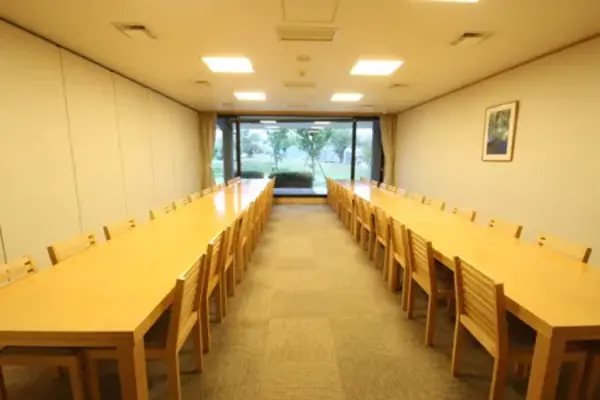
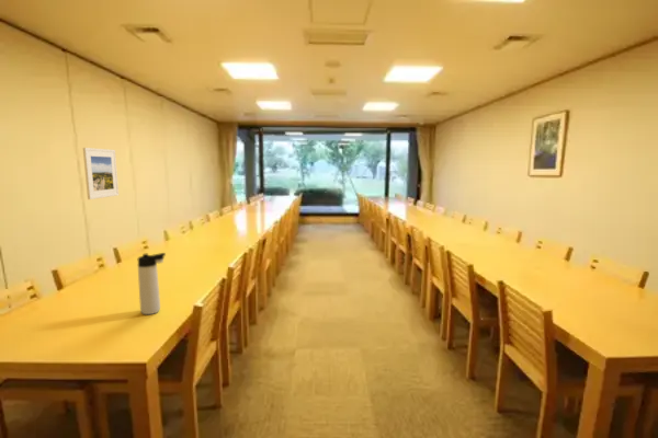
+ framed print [82,147,120,200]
+ thermos bottle [137,252,167,315]
